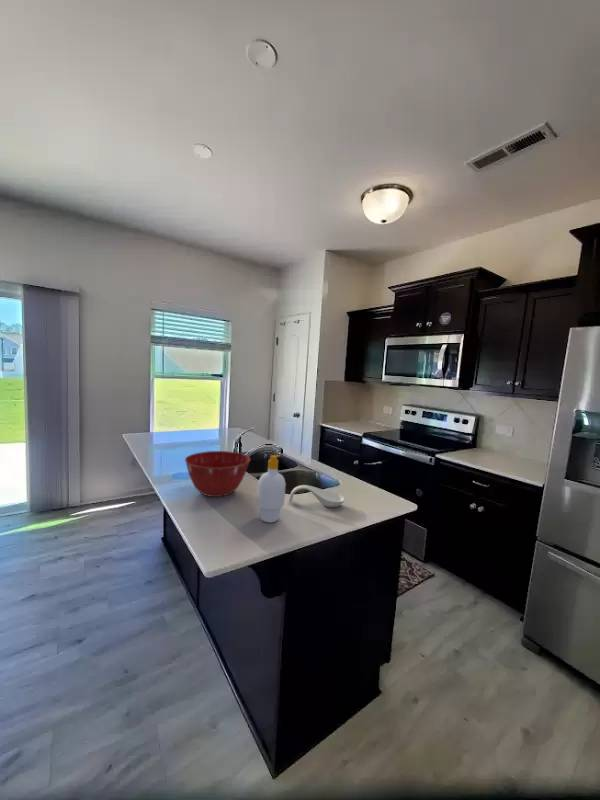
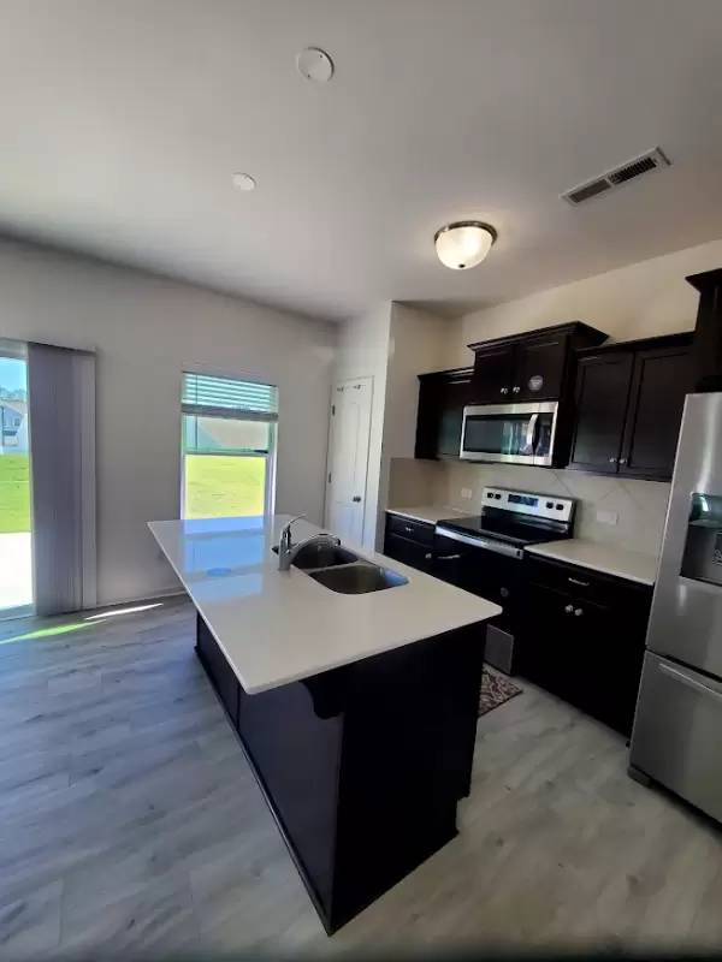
- spoon rest [288,484,346,508]
- soap bottle [256,454,287,523]
- mixing bowl [184,450,251,498]
